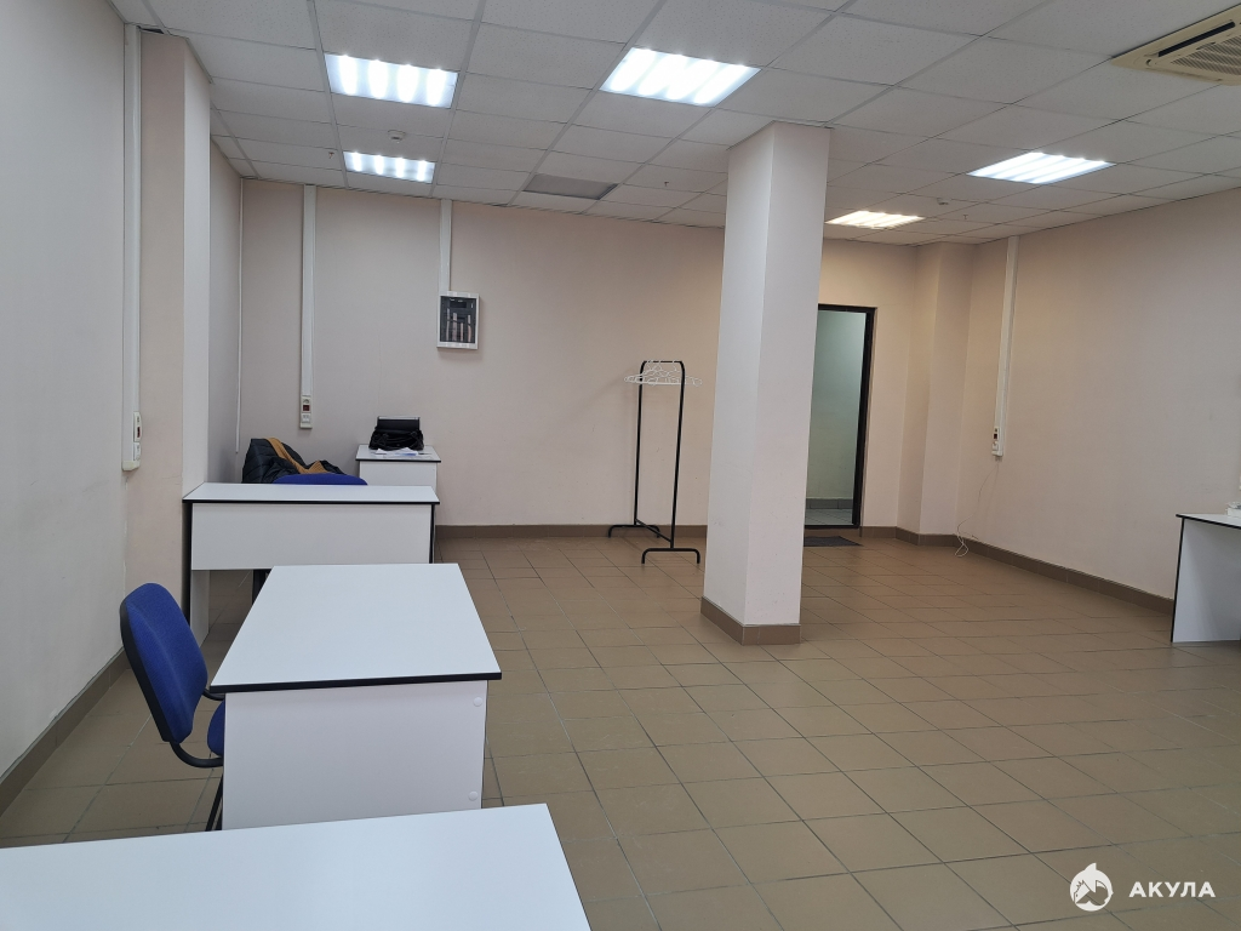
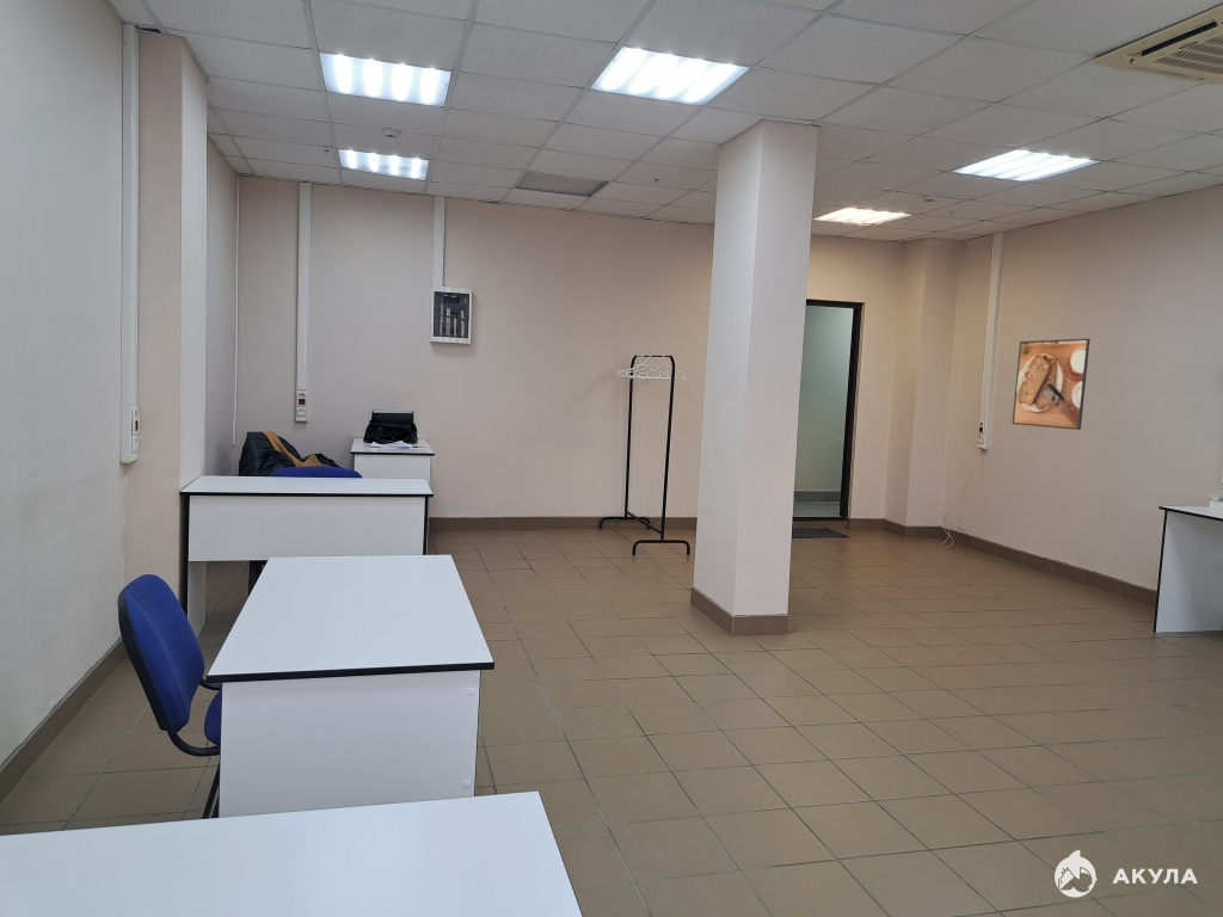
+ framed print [1012,338,1092,431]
